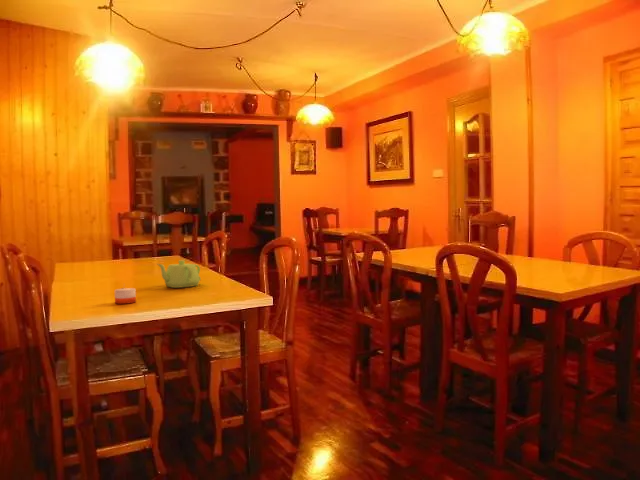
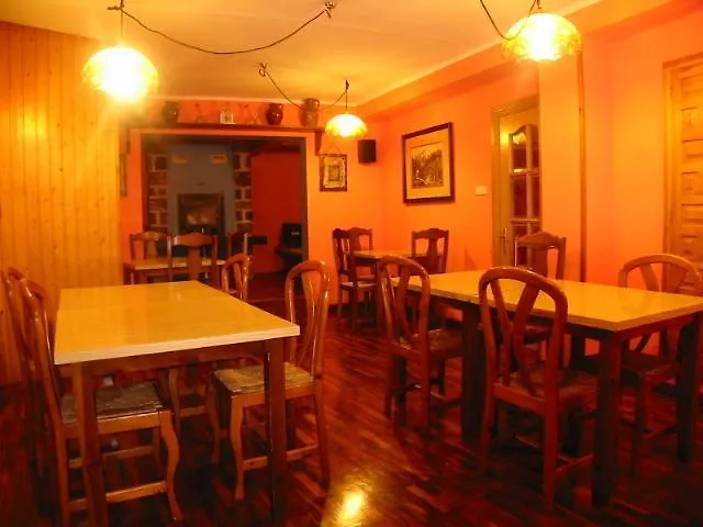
- teapot [157,259,202,289]
- candle [114,284,137,305]
